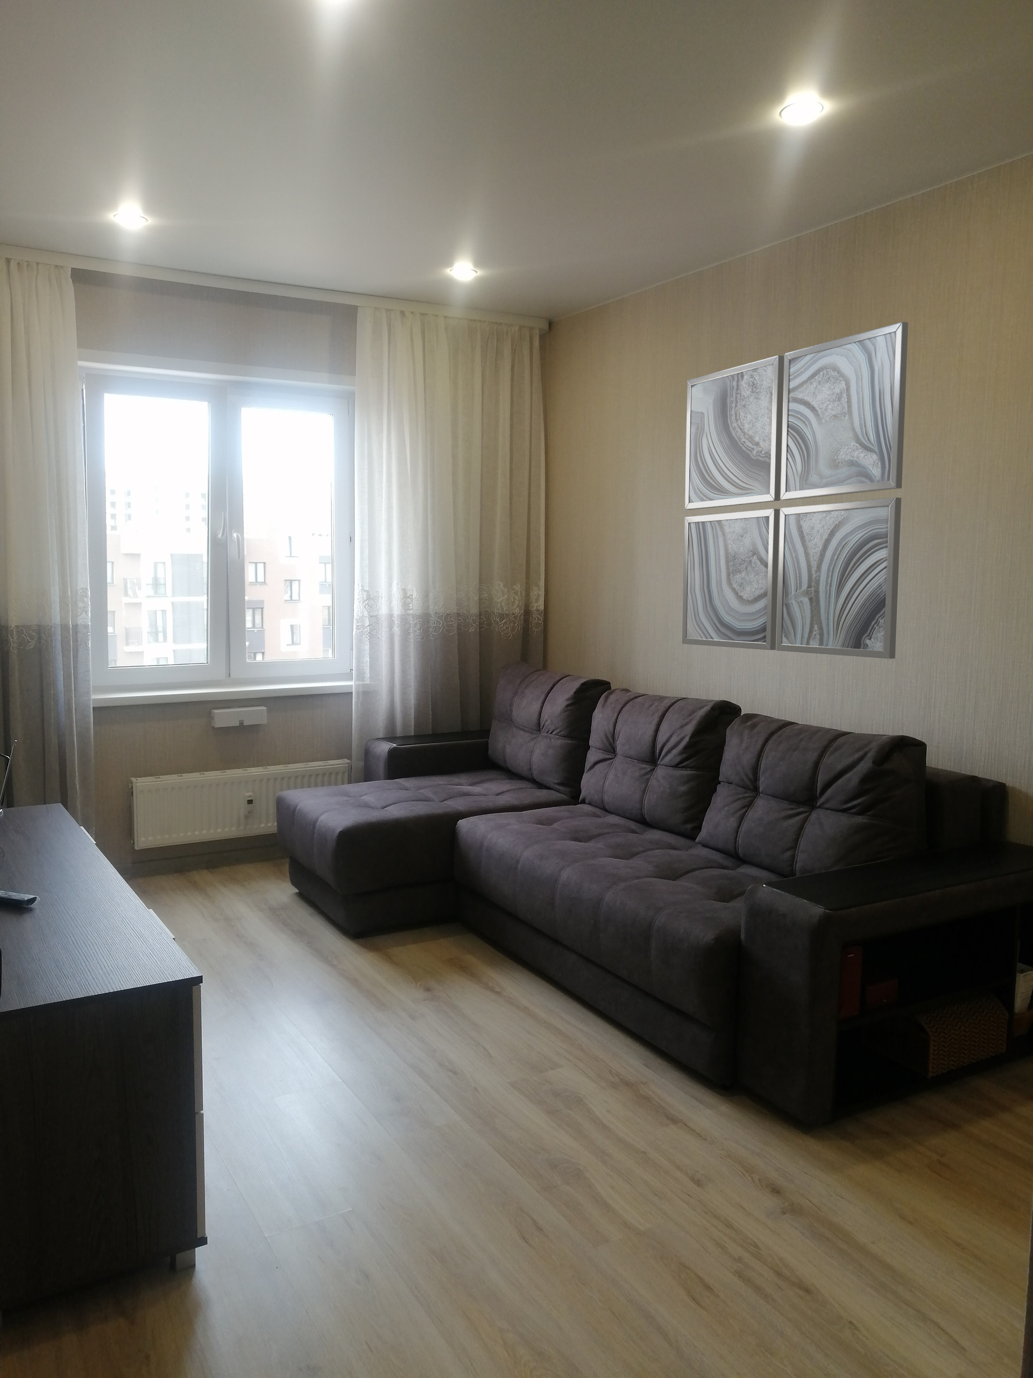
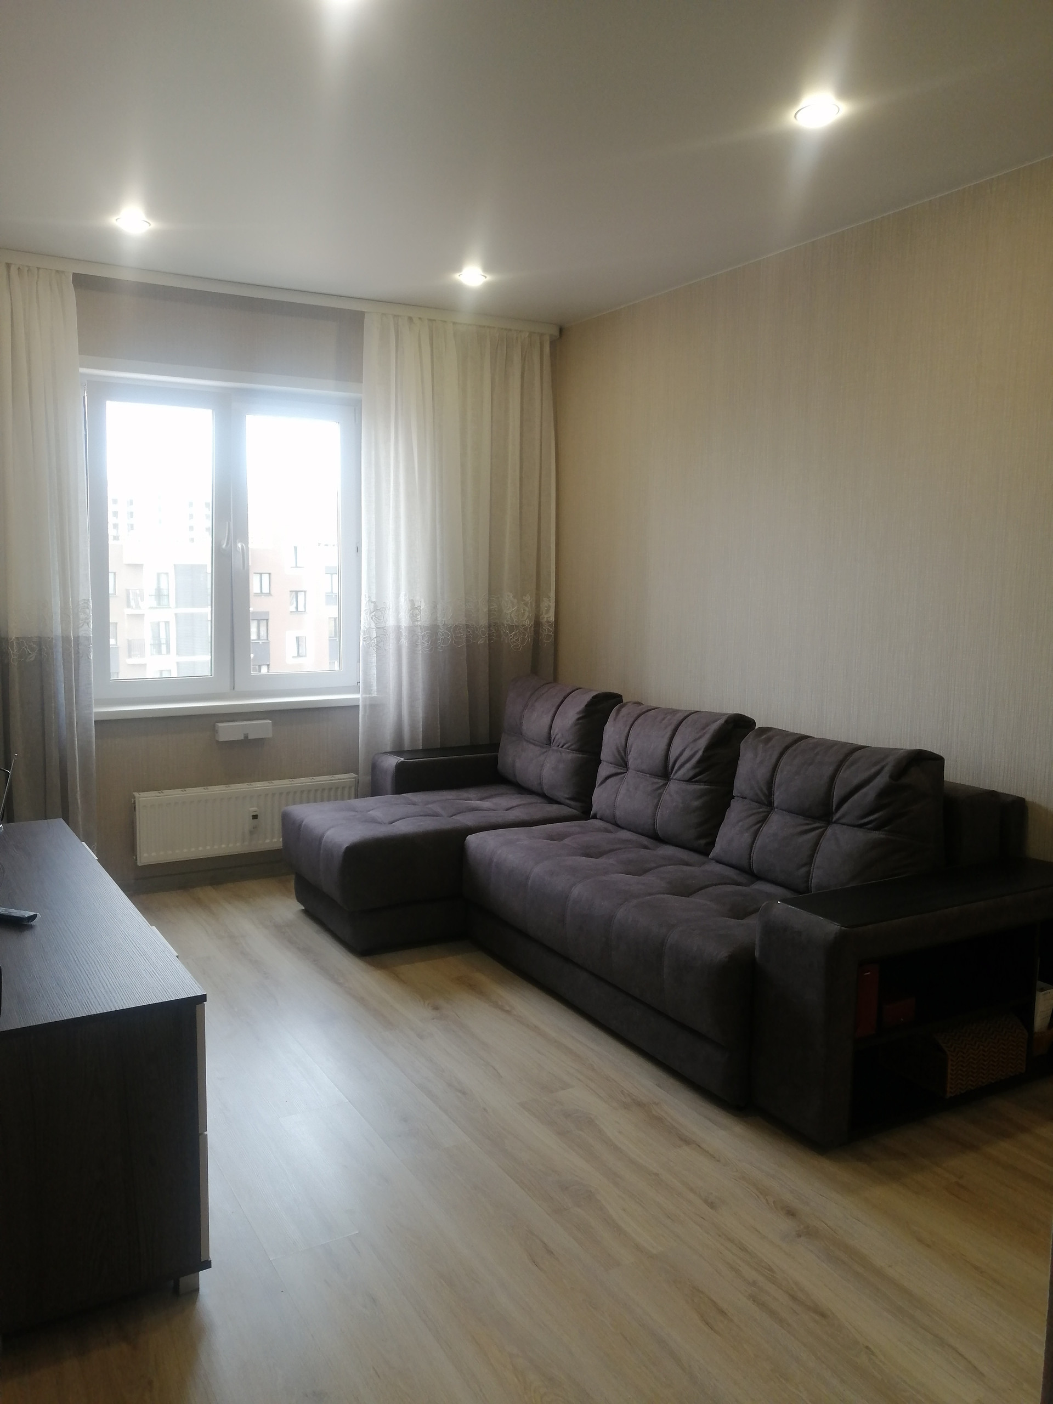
- wall art [681,321,908,660]
